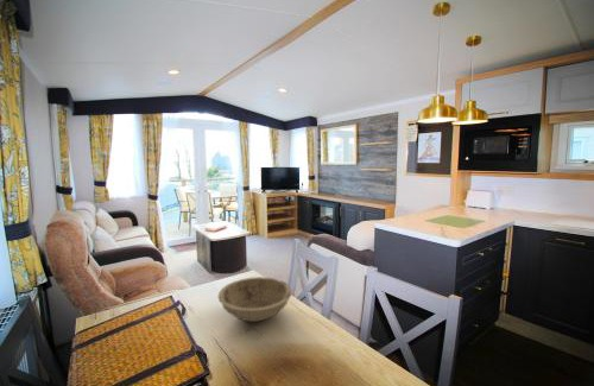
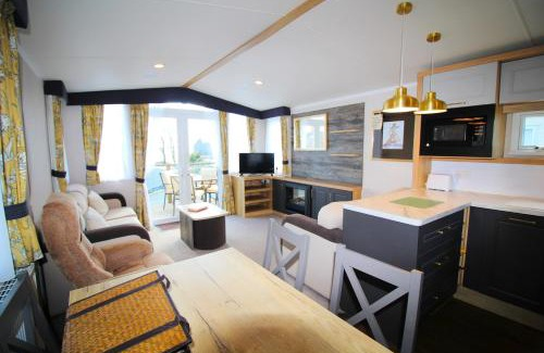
- bowl [217,276,293,323]
